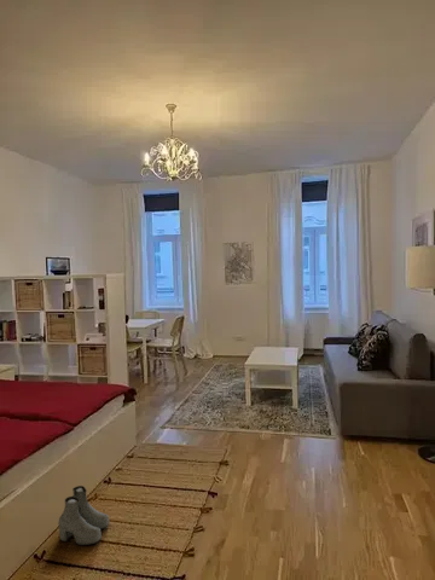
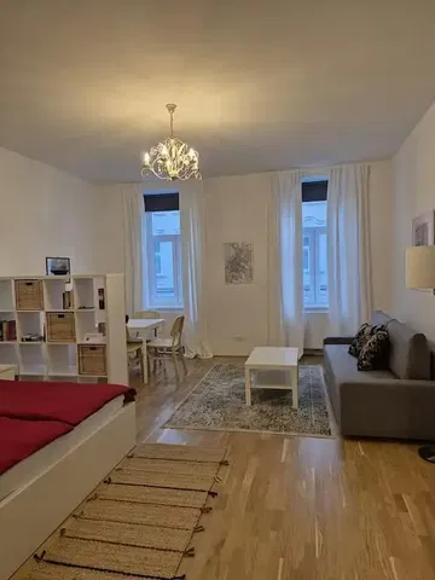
- boots [57,485,110,546]
